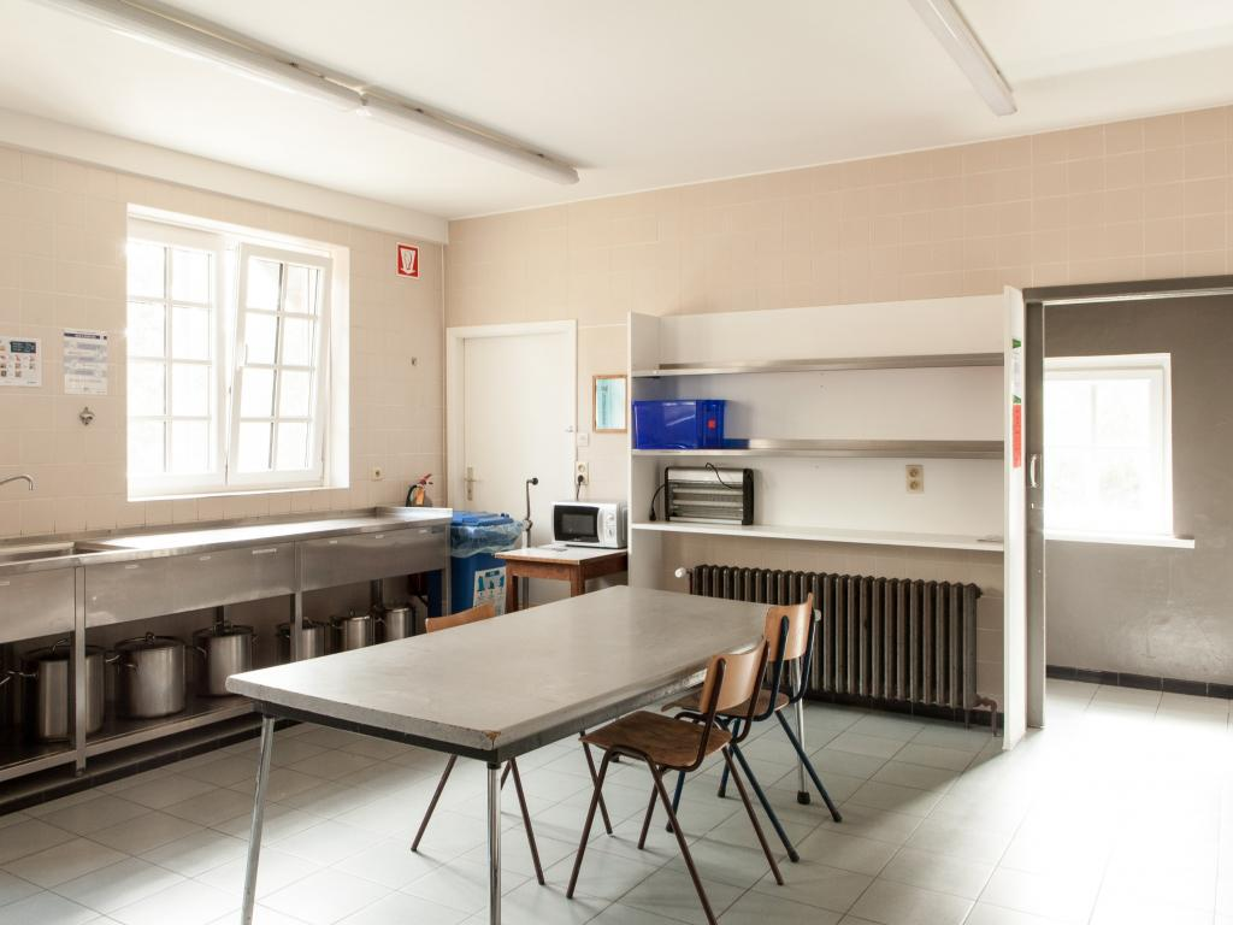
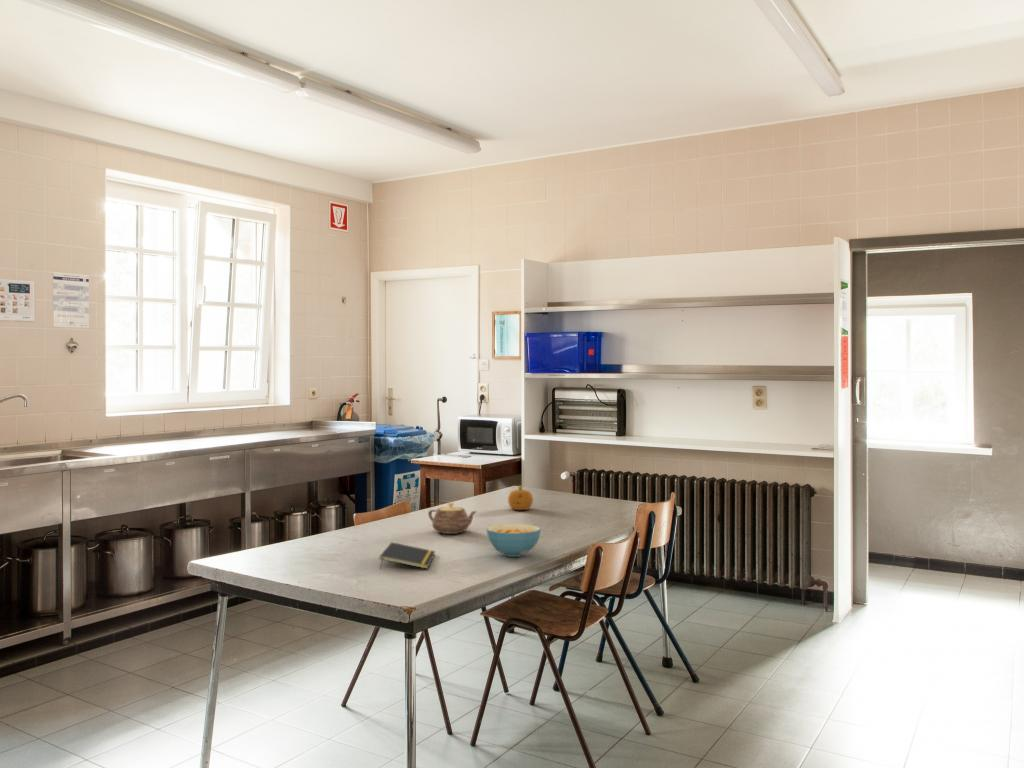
+ cereal bowl [485,523,542,558]
+ notepad [378,541,436,570]
+ fruit [507,484,534,511]
+ teapot [427,502,478,535]
